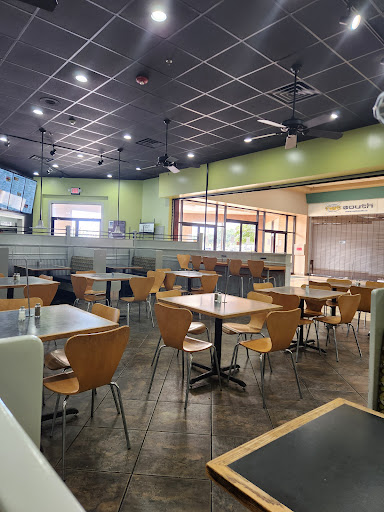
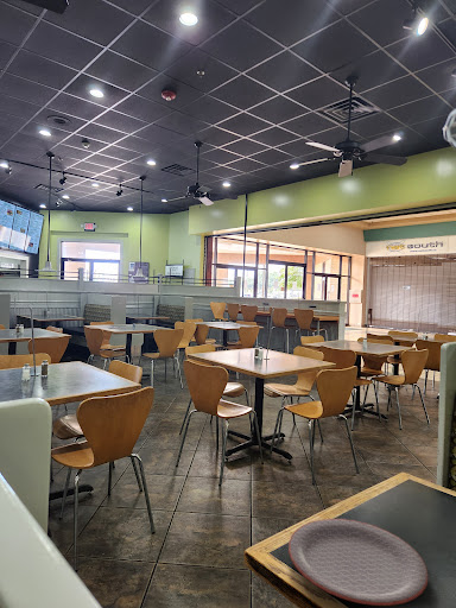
+ plate [287,518,429,607]
